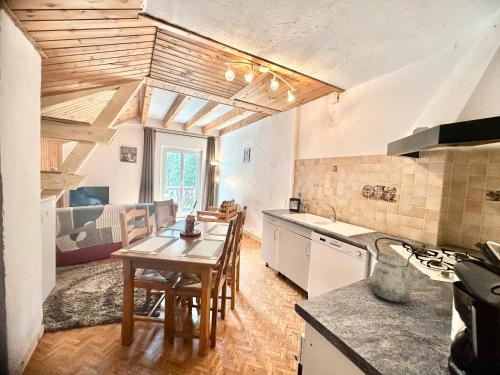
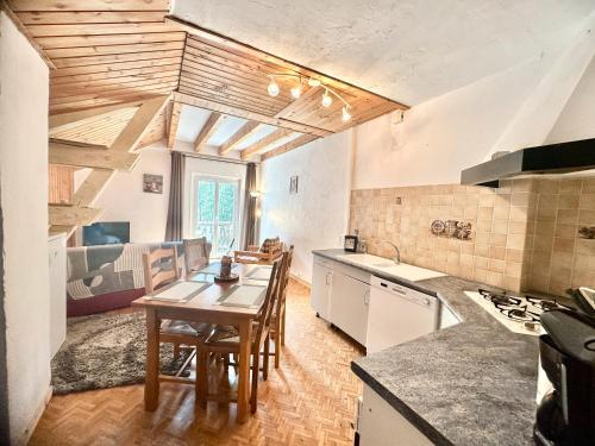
- kettle [369,236,432,304]
